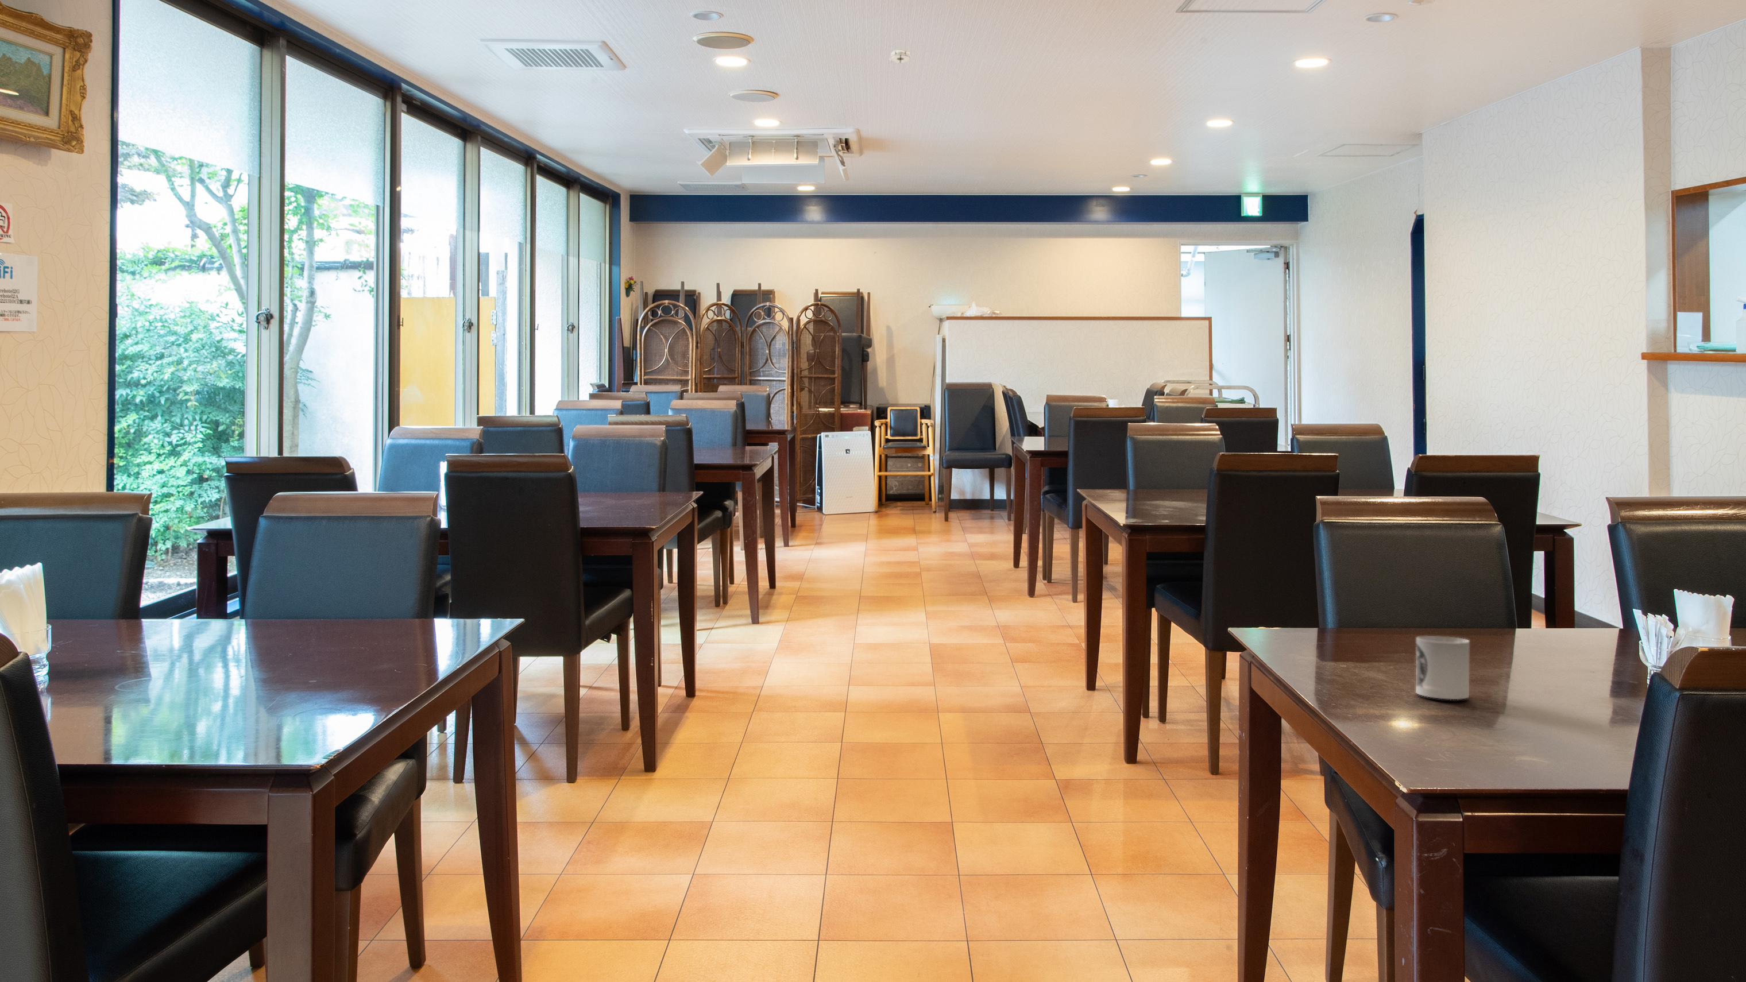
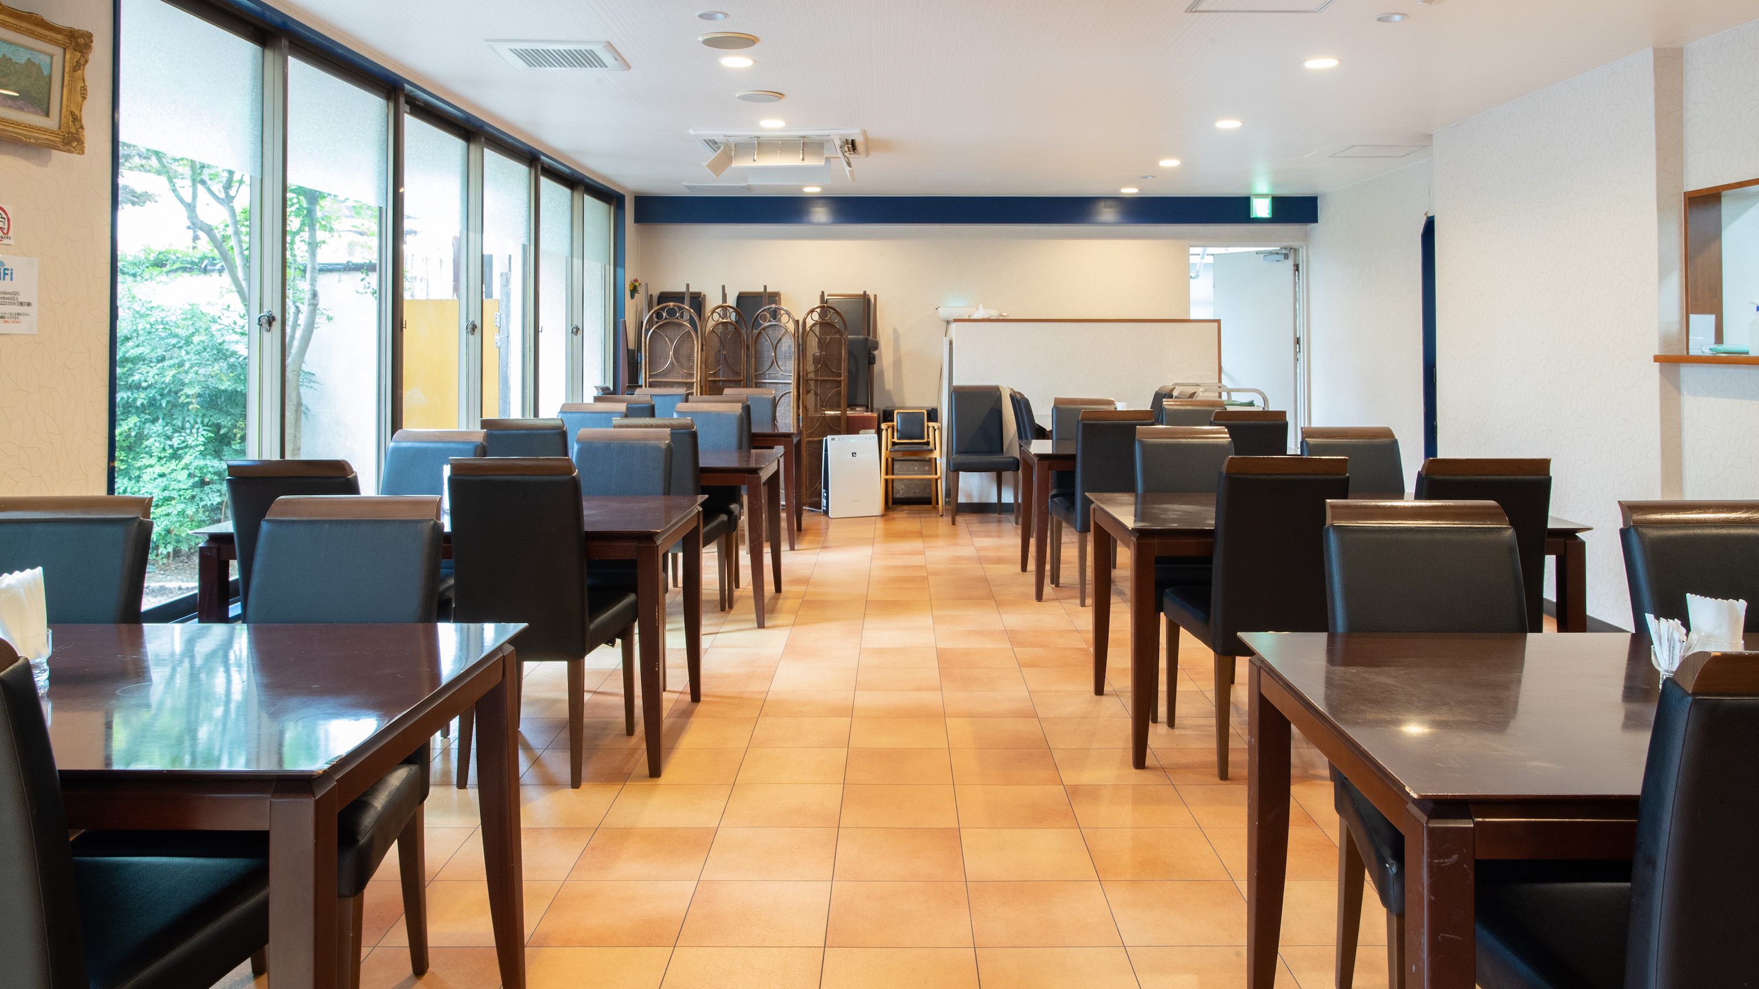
- cup [1415,635,1470,700]
- smoke detector [889,49,913,64]
